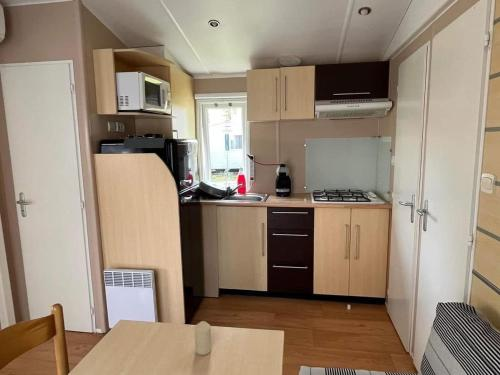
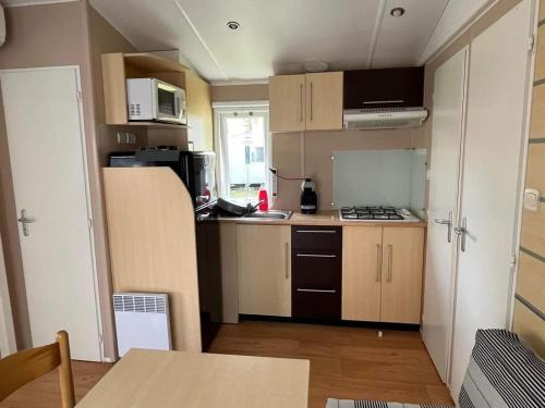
- candle [194,320,212,356]
